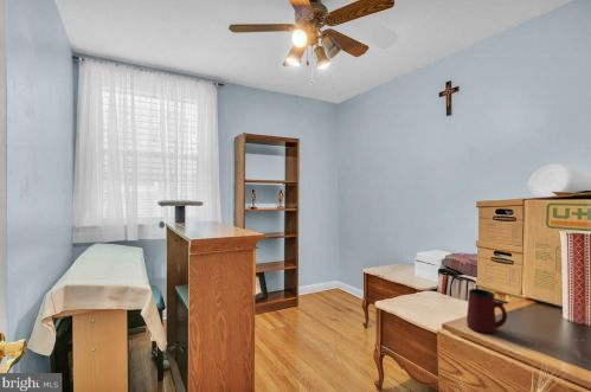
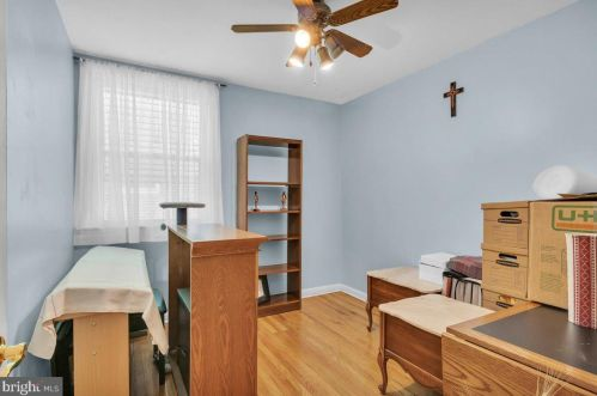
- mug [465,288,508,335]
